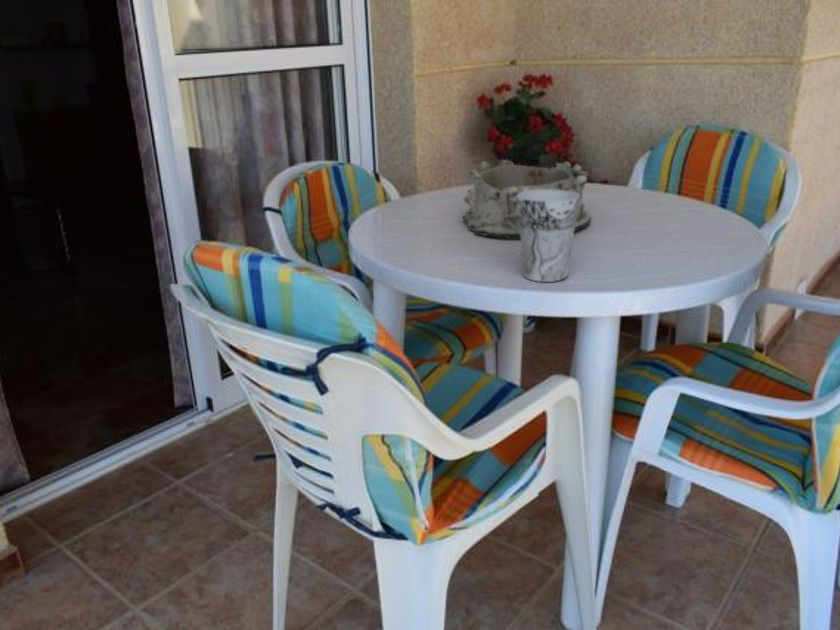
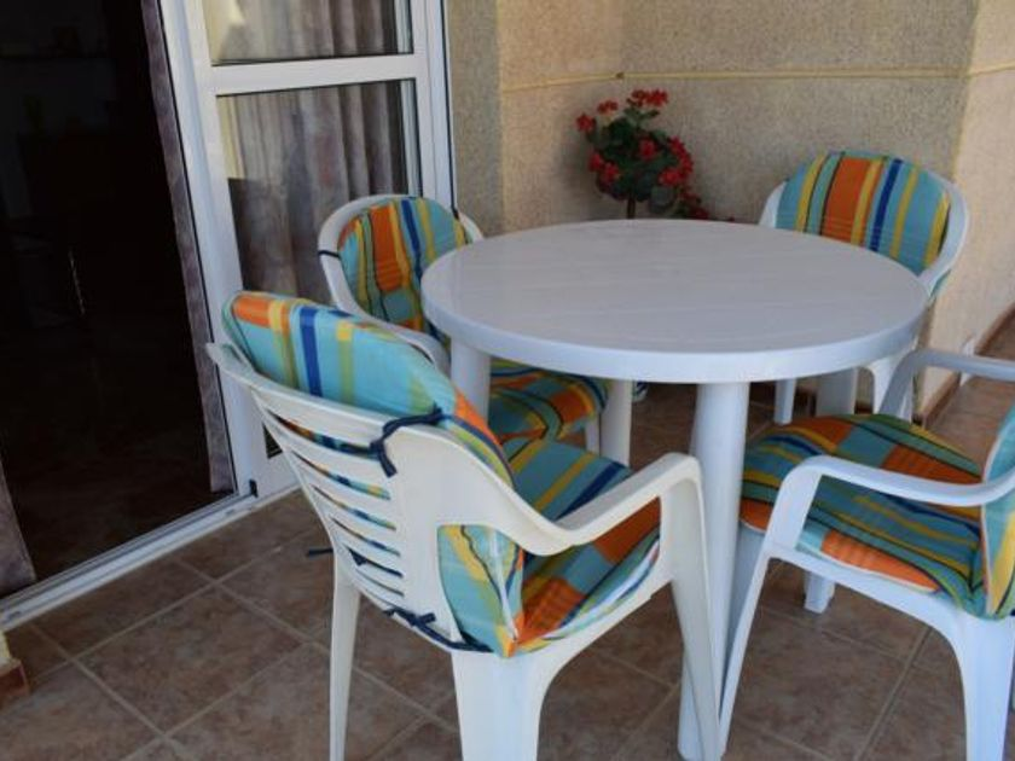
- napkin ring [462,159,592,239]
- cup [517,190,579,283]
